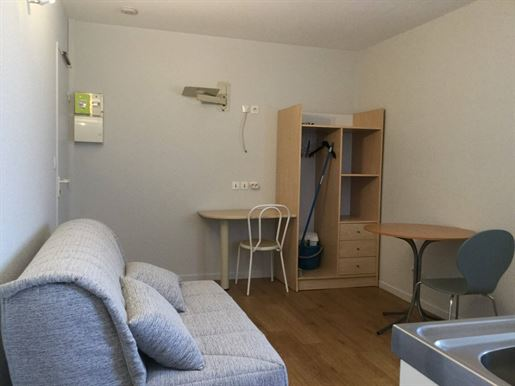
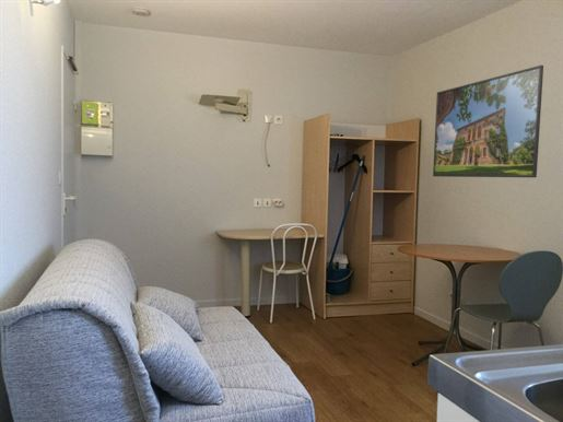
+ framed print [432,65,544,178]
